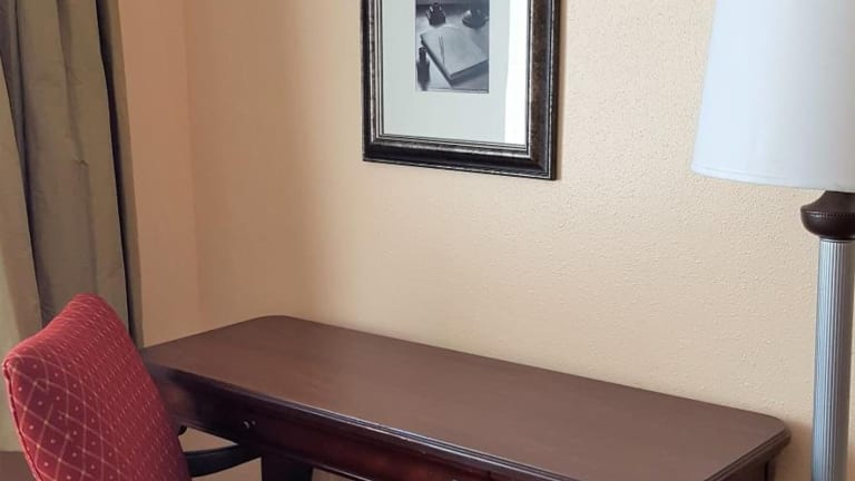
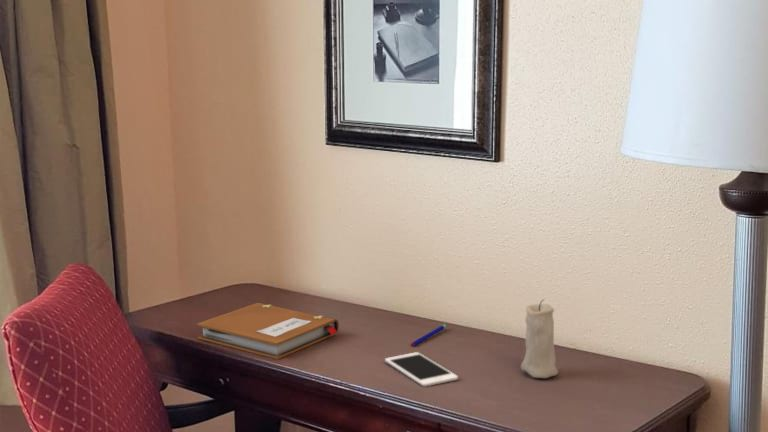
+ pen [410,323,448,348]
+ notebook [196,302,340,360]
+ candle [520,298,559,379]
+ cell phone [384,351,459,388]
